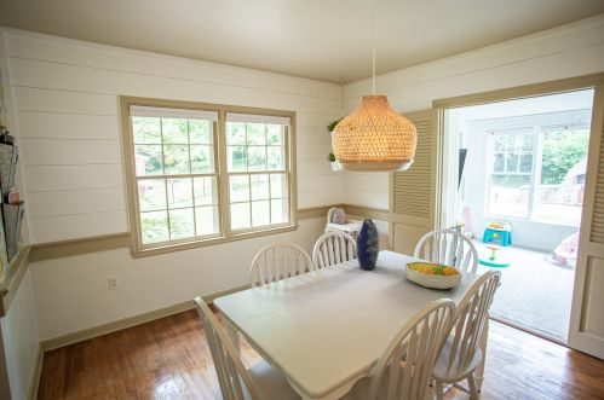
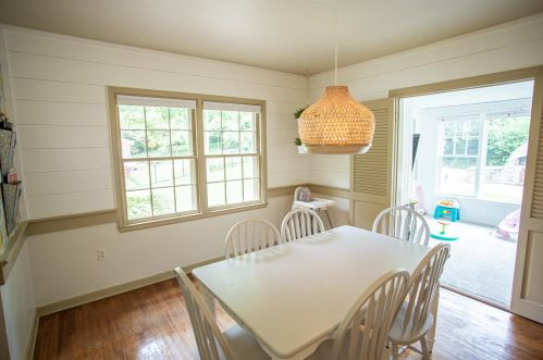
- vase [355,218,380,271]
- fruit bowl [404,260,464,290]
